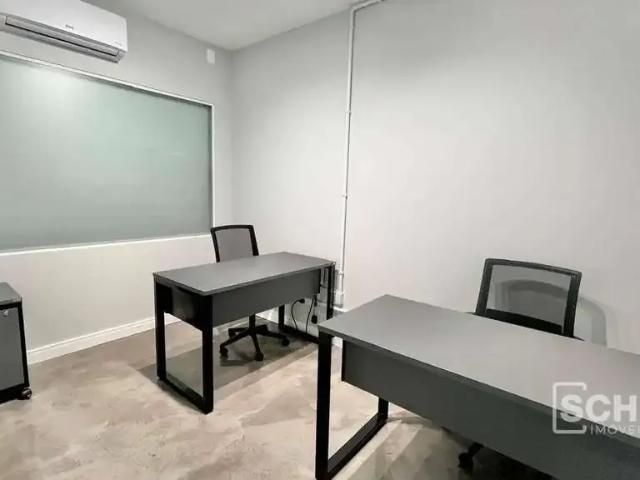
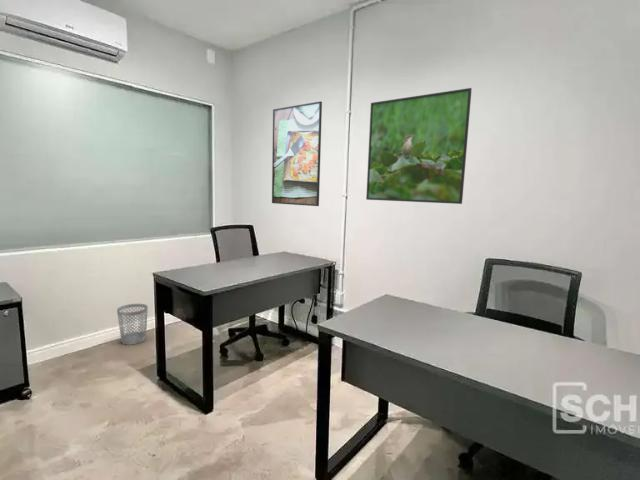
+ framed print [365,87,473,205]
+ wastebasket [116,303,149,346]
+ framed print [271,100,323,207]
